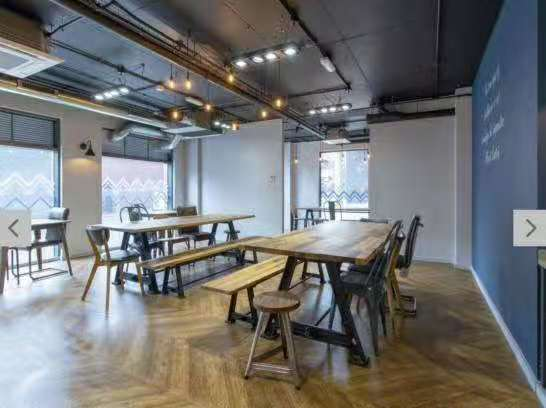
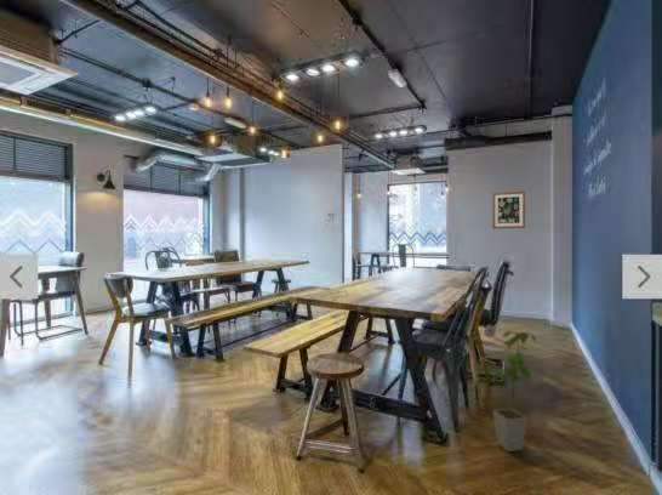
+ wall art [491,190,526,229]
+ house plant [474,330,537,453]
